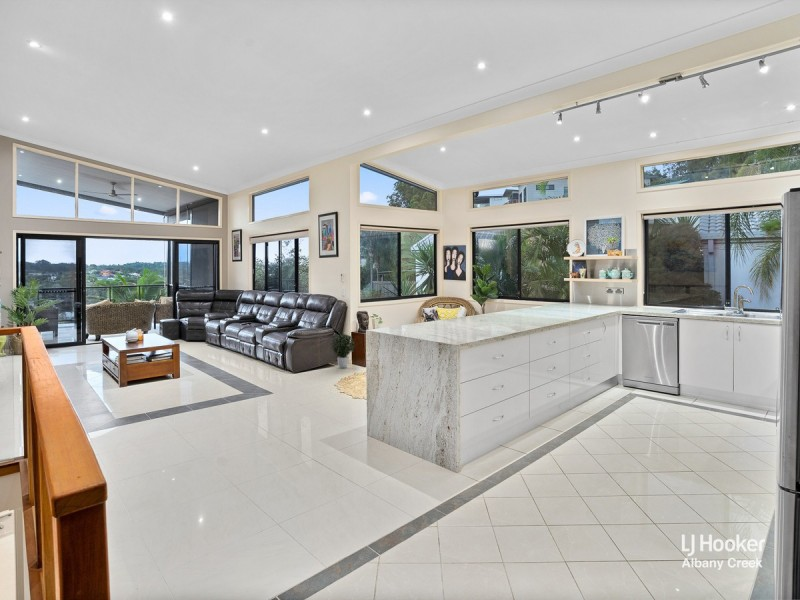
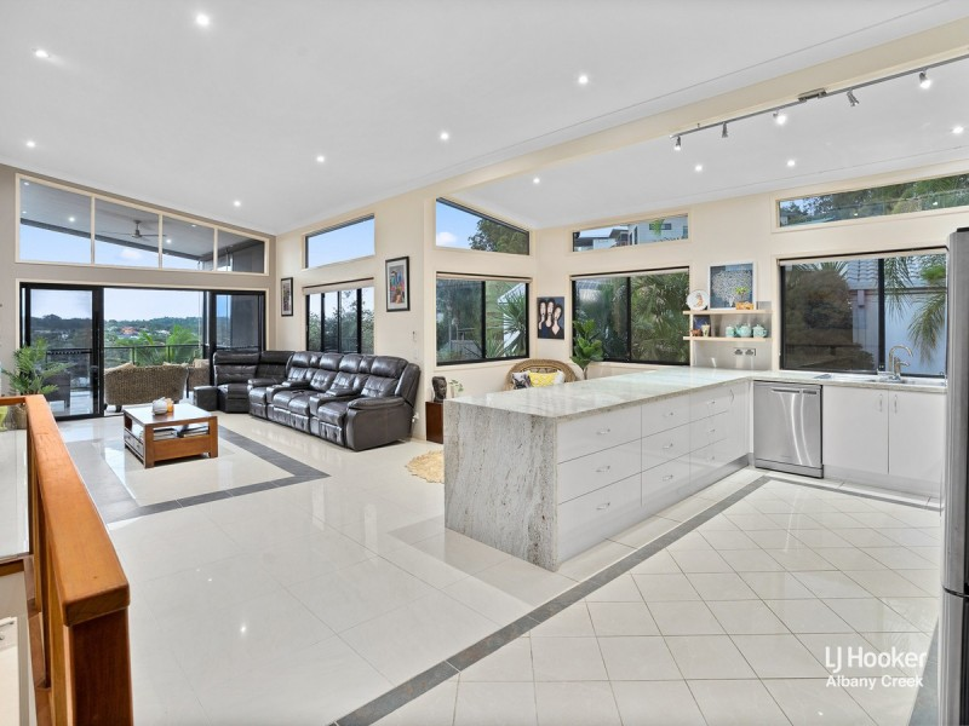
- potted plant [330,333,356,369]
